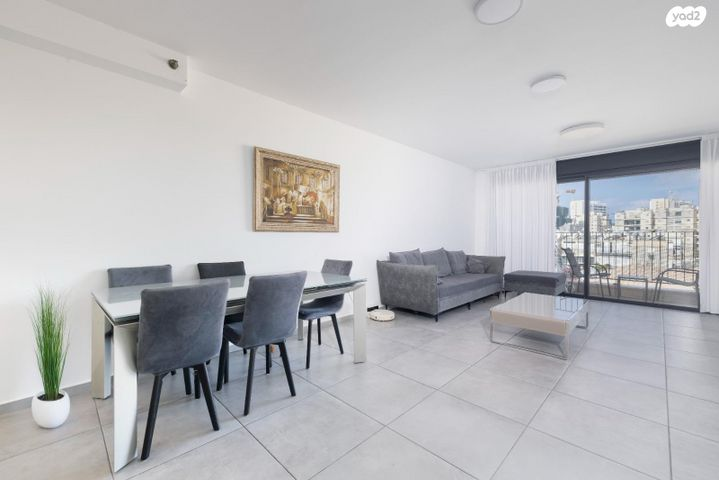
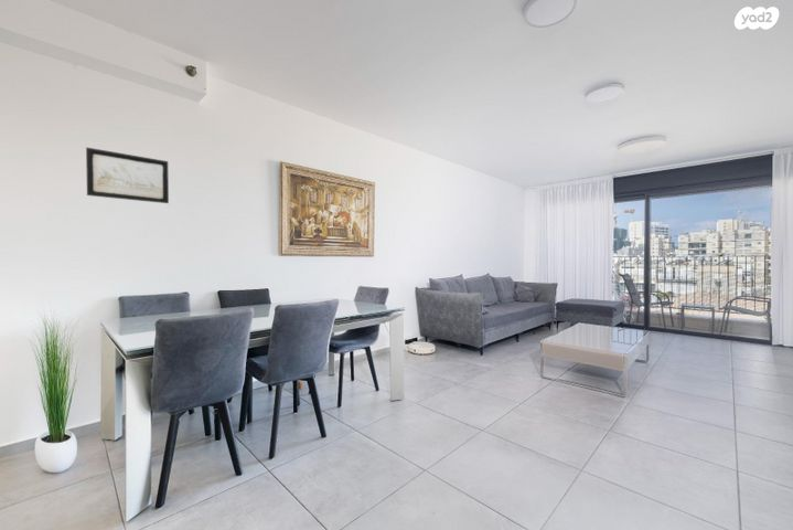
+ wall art [85,146,170,204]
